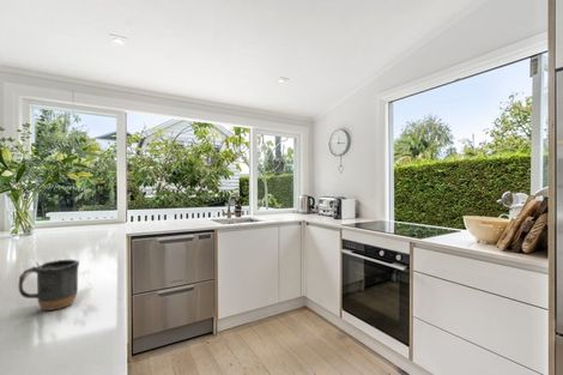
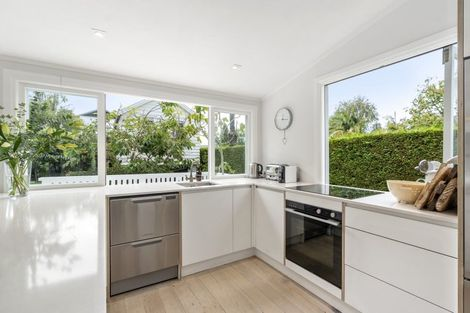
- mug [17,258,80,312]
